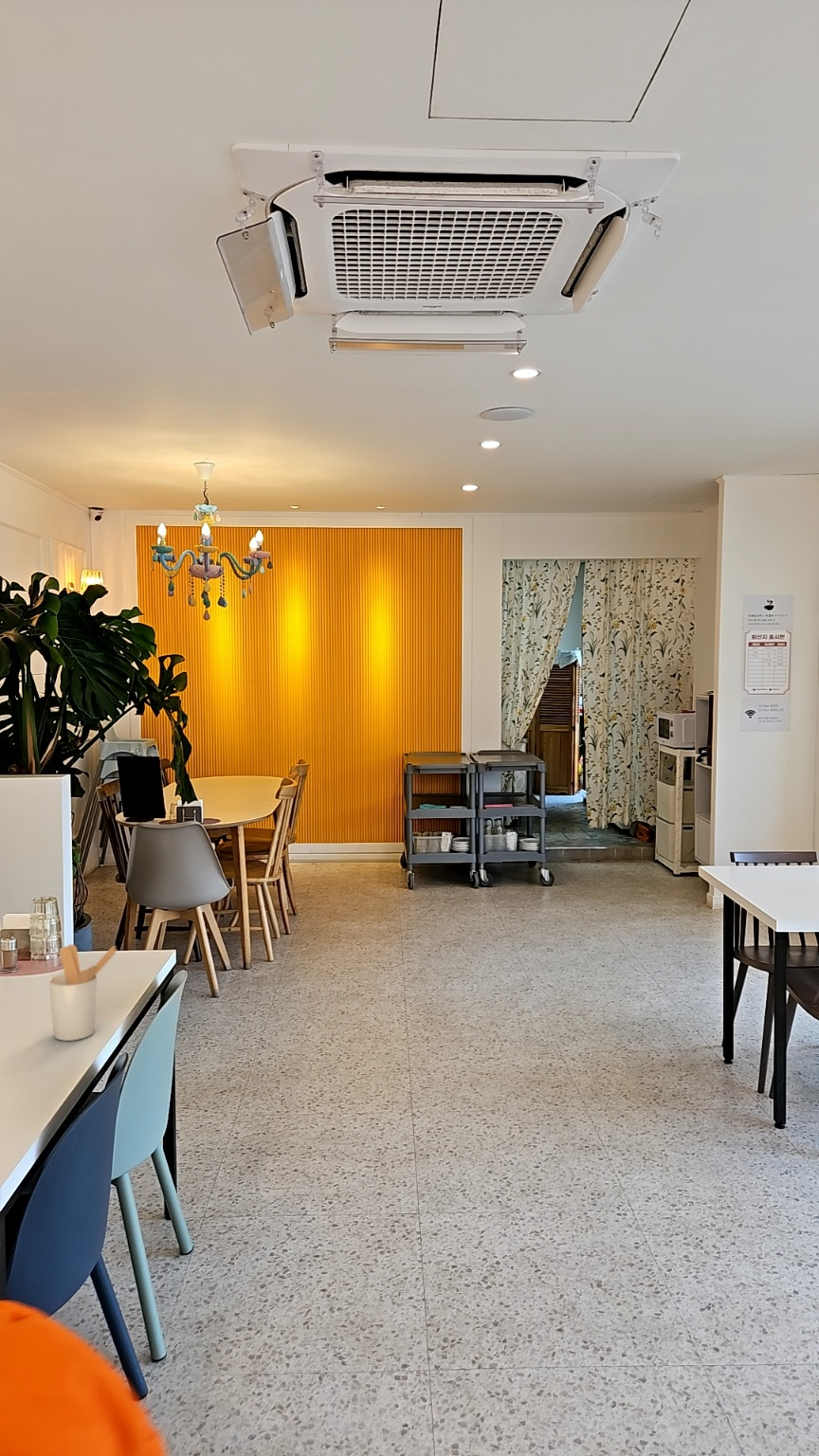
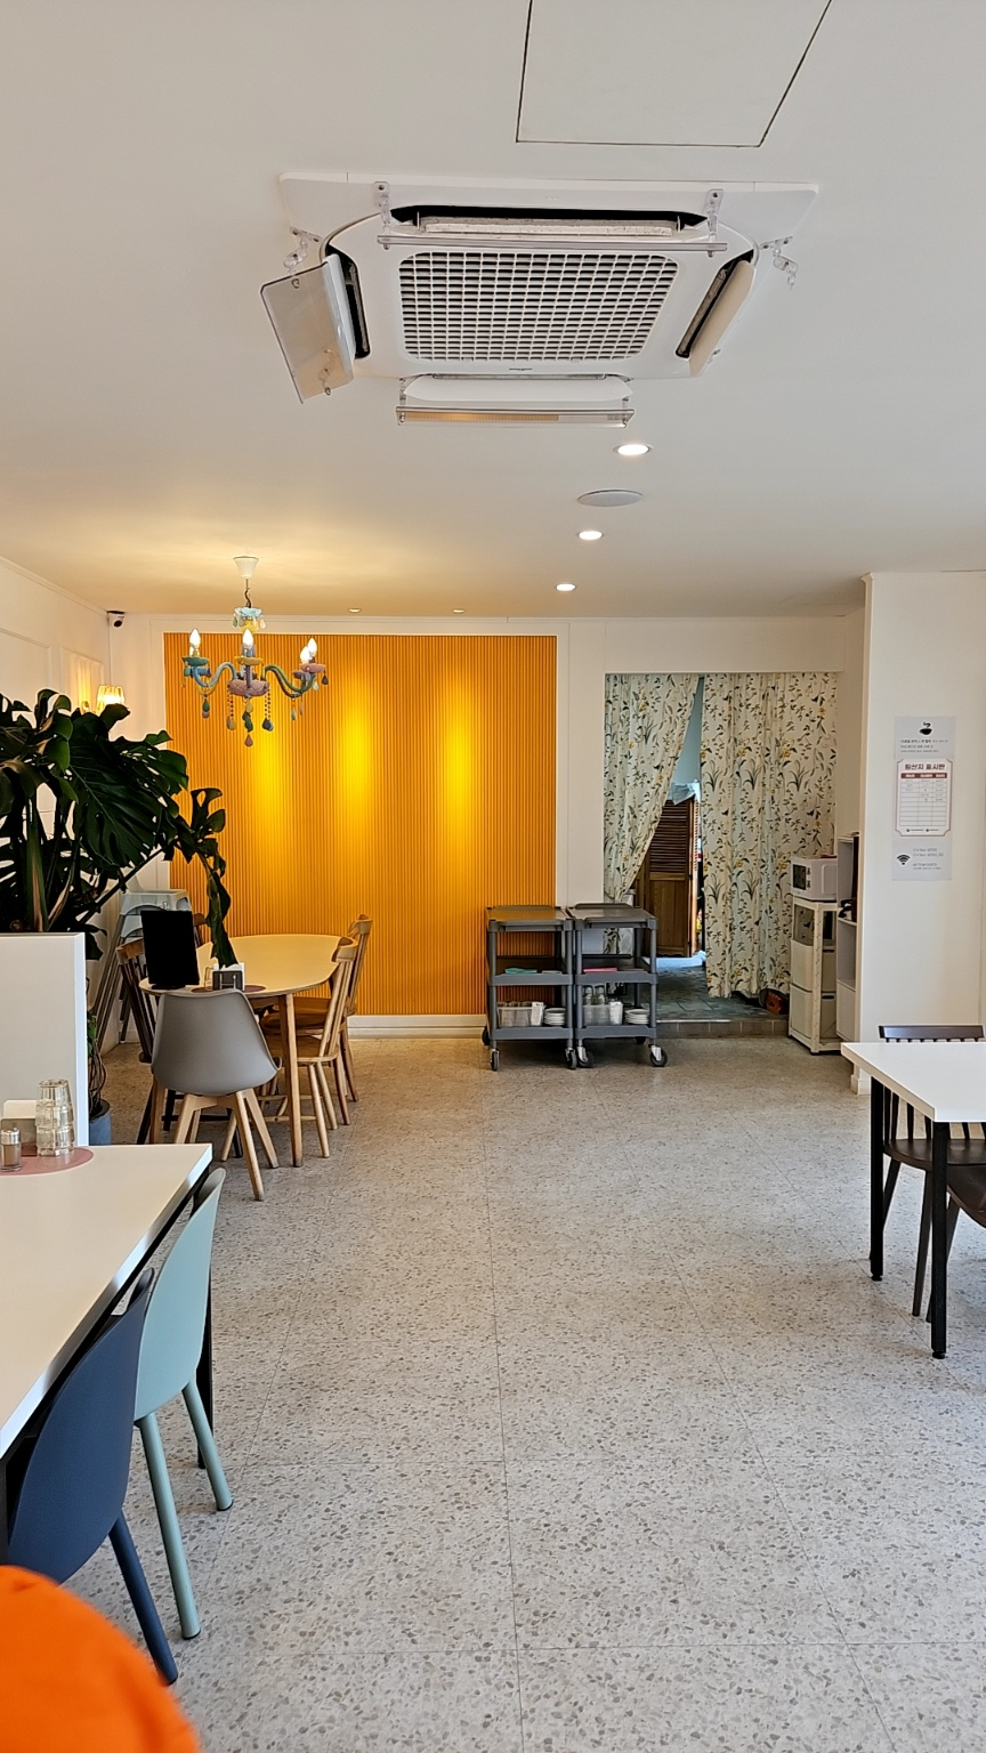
- utensil holder [48,943,118,1042]
